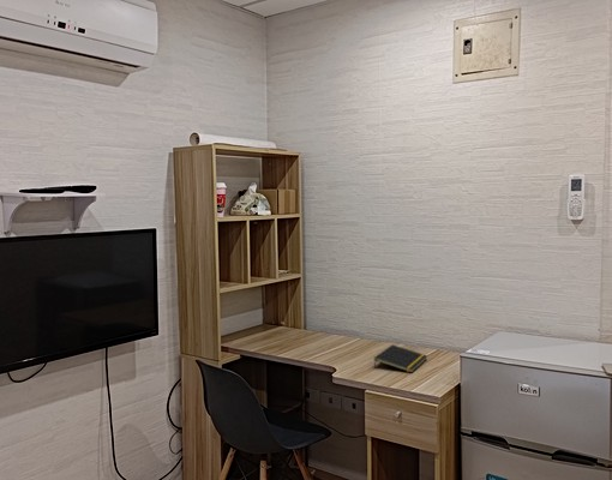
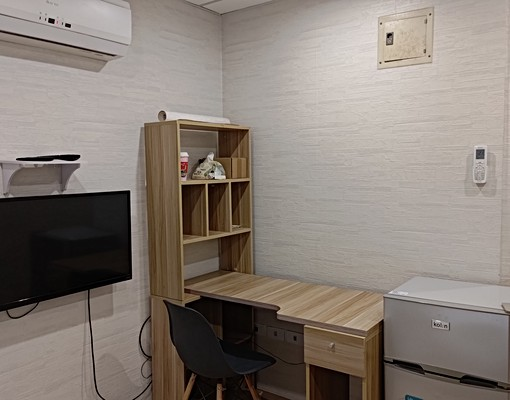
- notepad [373,343,428,373]
